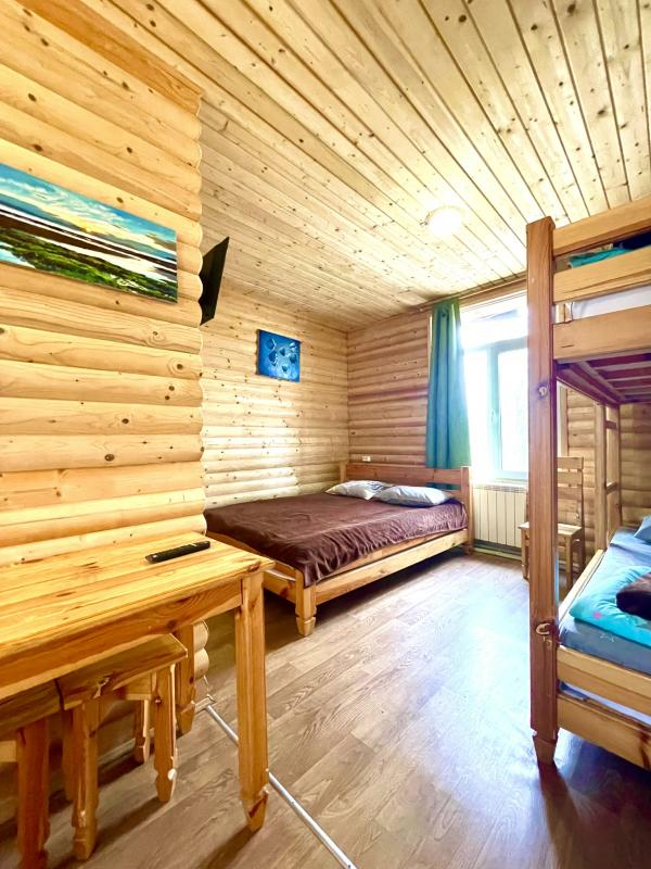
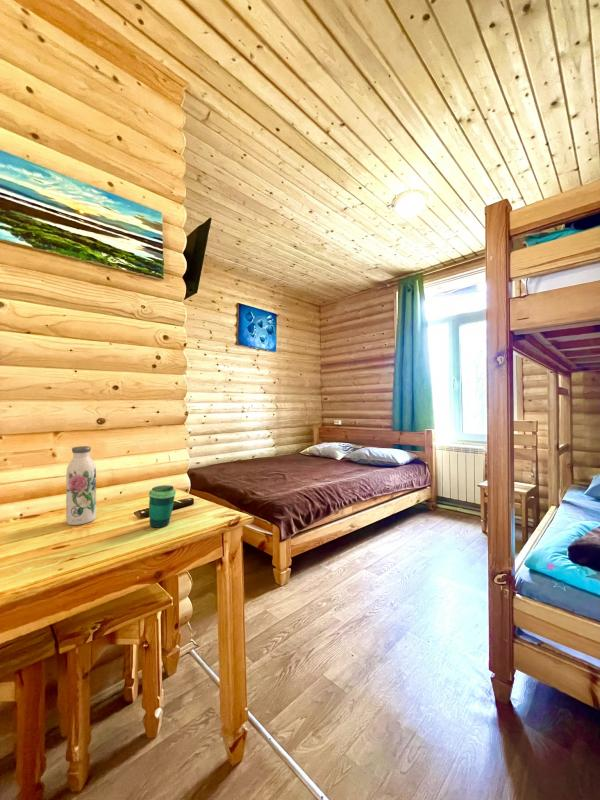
+ water bottle [65,445,97,526]
+ cup [148,484,177,529]
